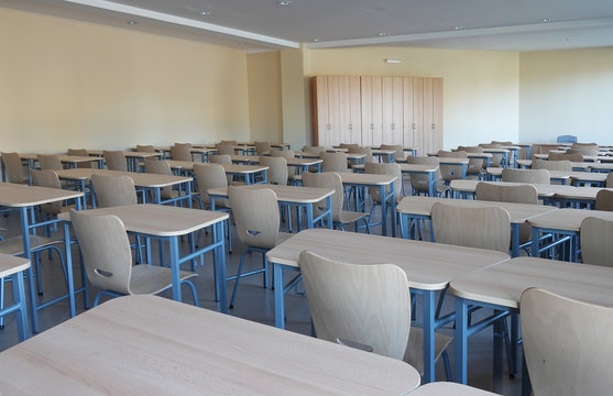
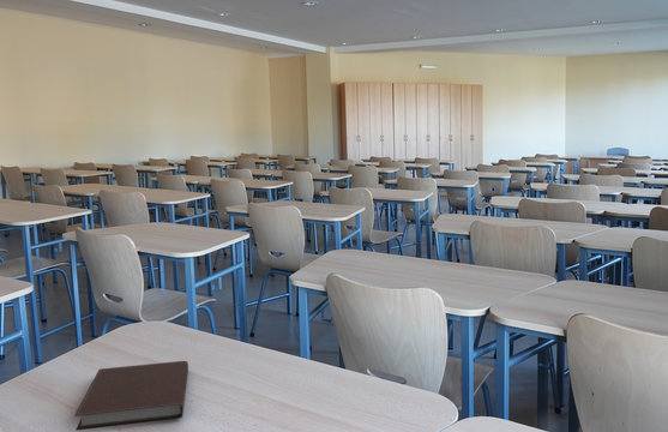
+ notebook [73,360,189,432]
